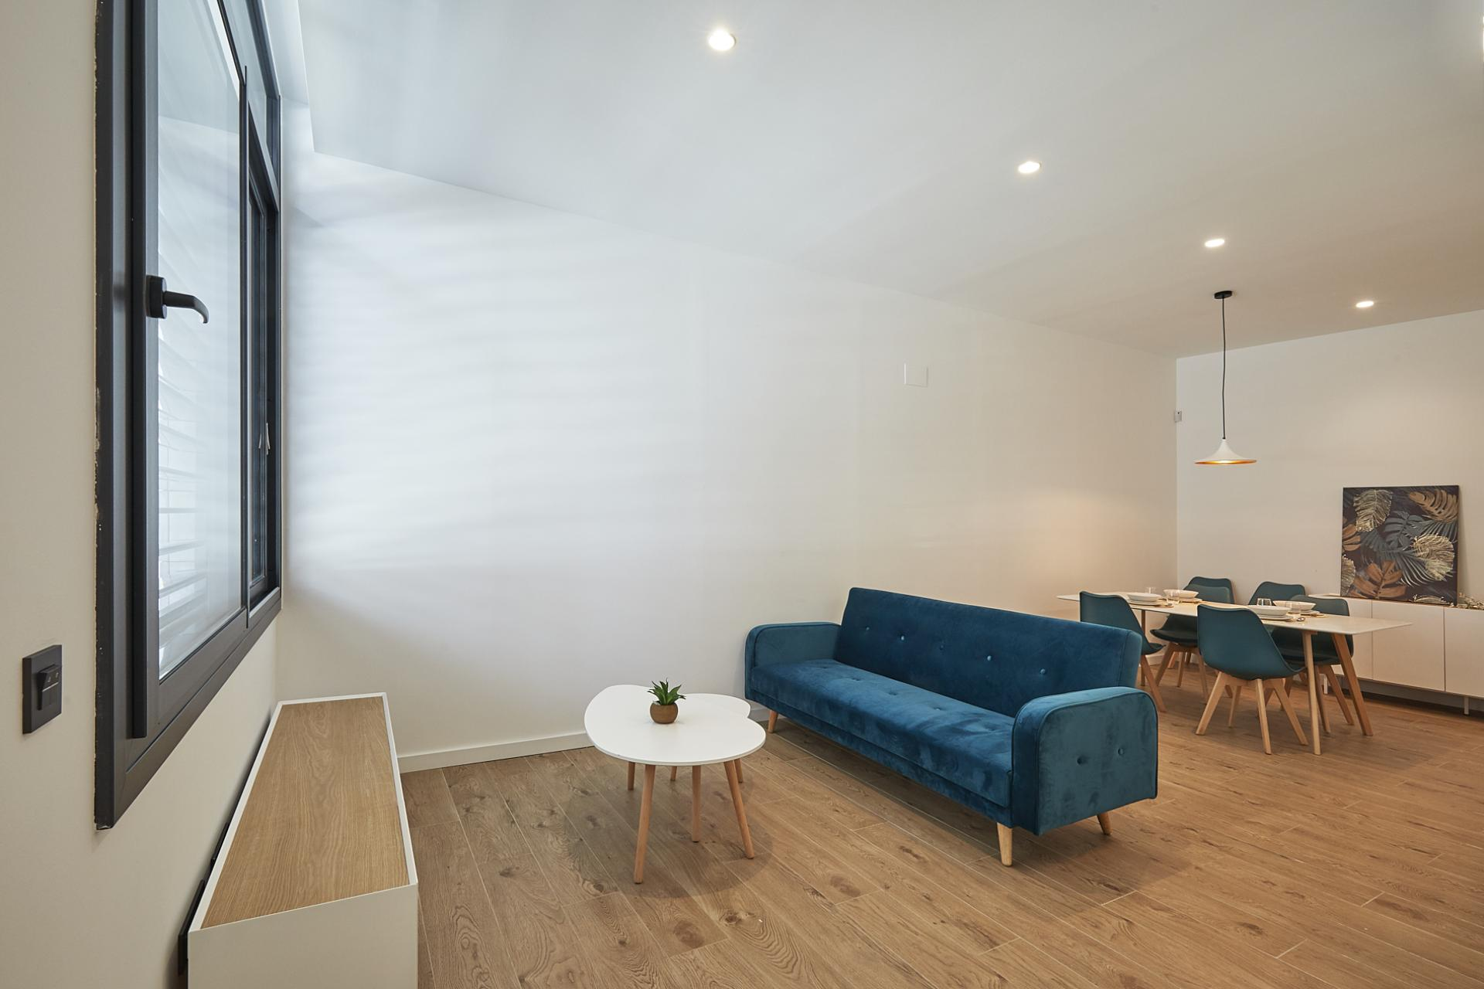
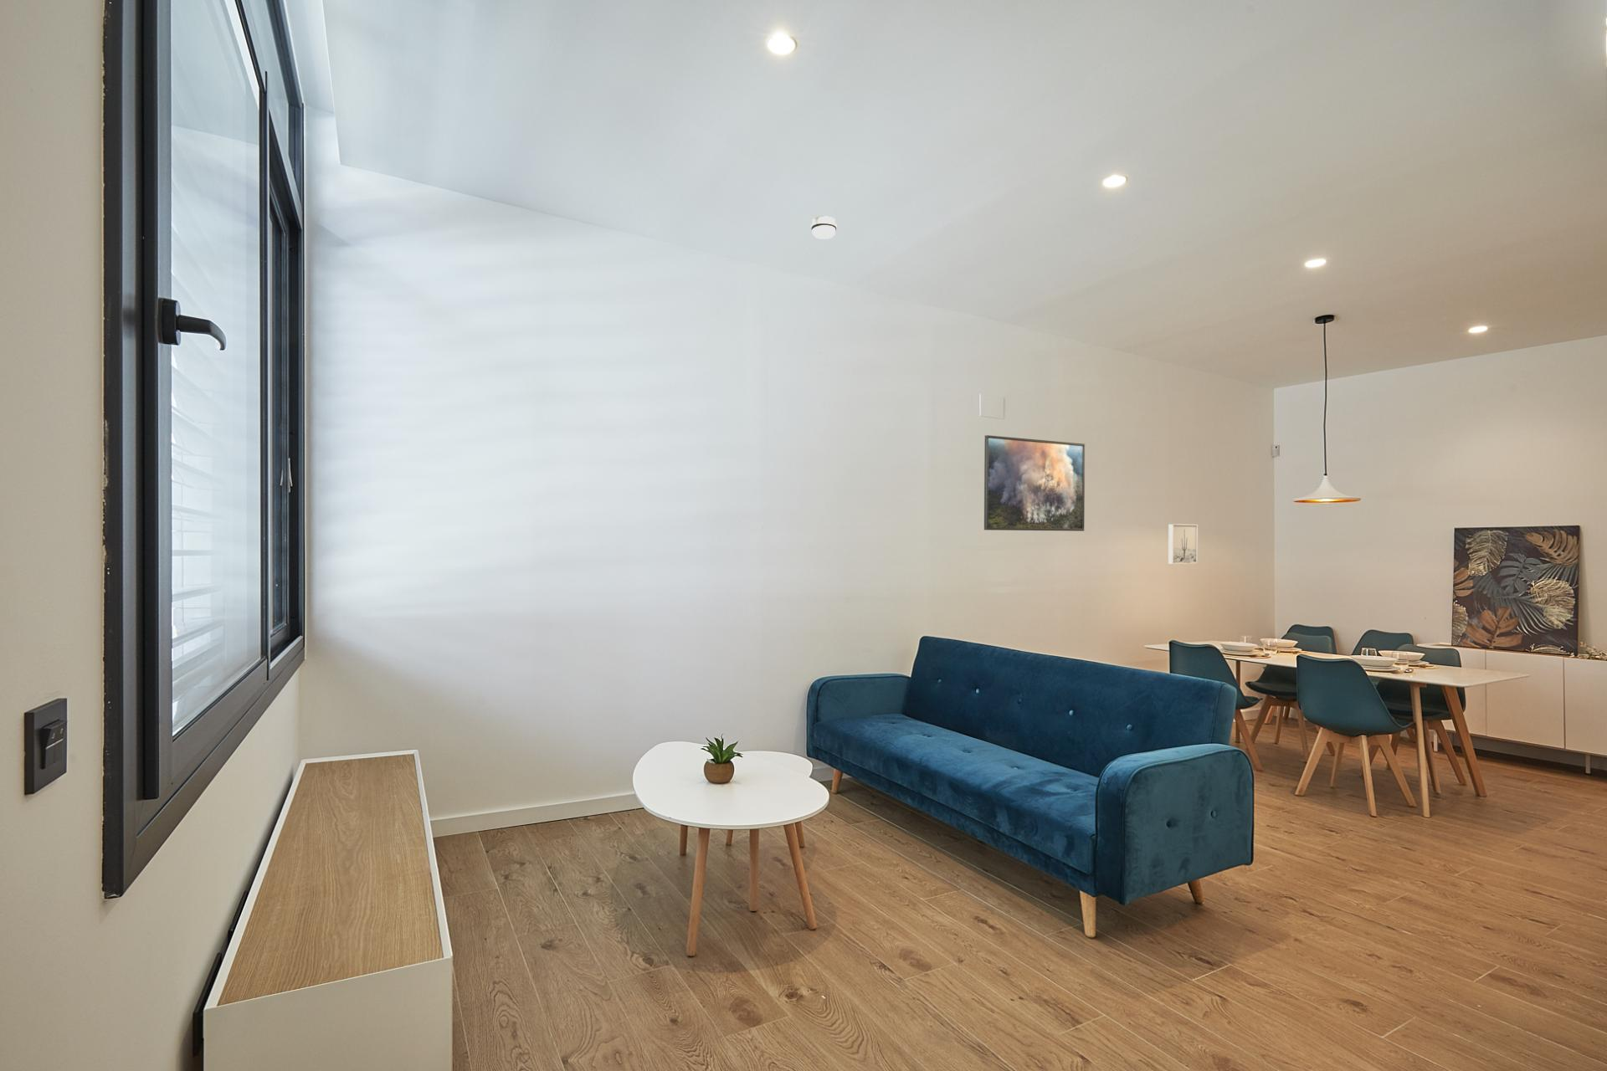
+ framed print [984,434,1086,532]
+ wall art [1168,522,1198,564]
+ smoke detector [811,216,838,240]
